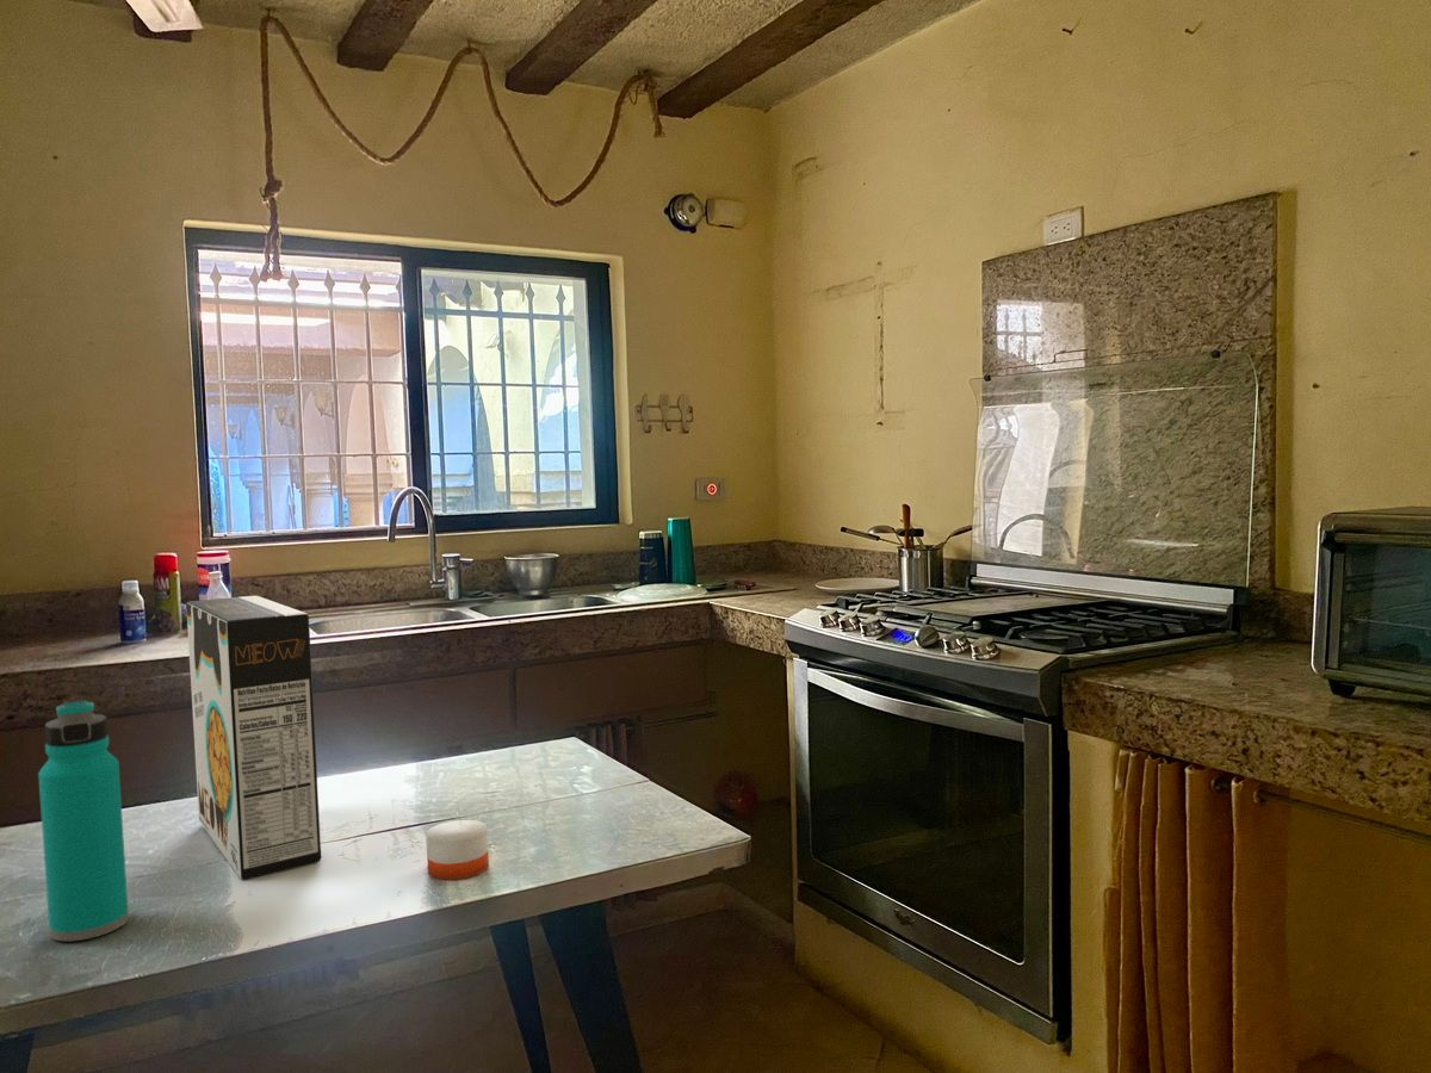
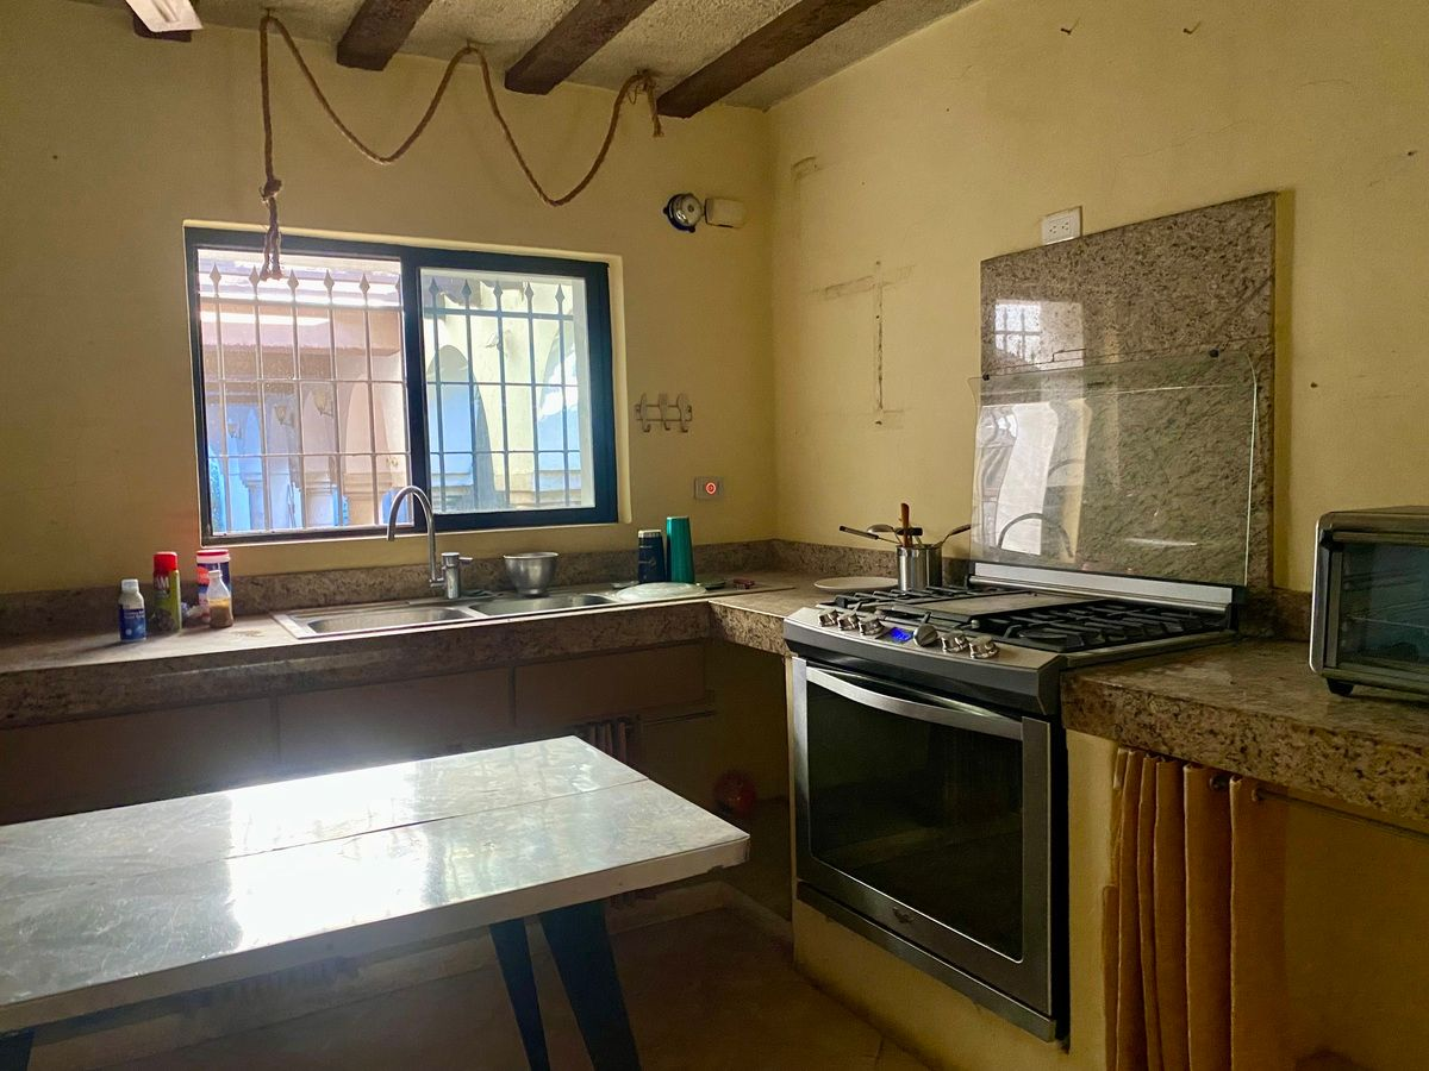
- water bottle [37,699,130,942]
- candle [425,801,490,881]
- cereal box [185,595,322,880]
